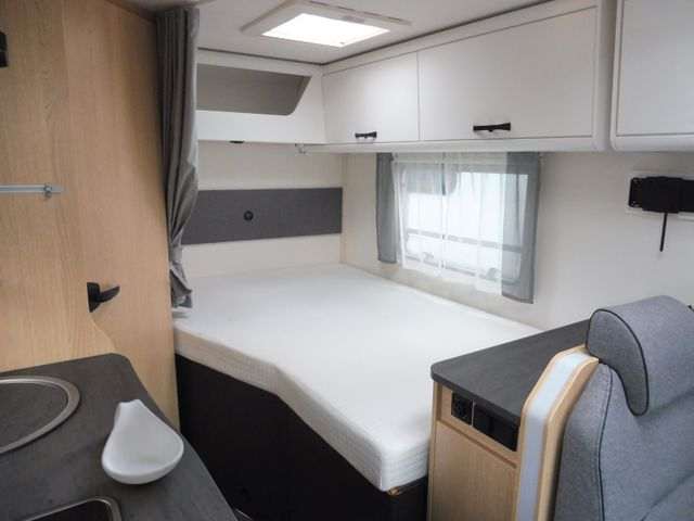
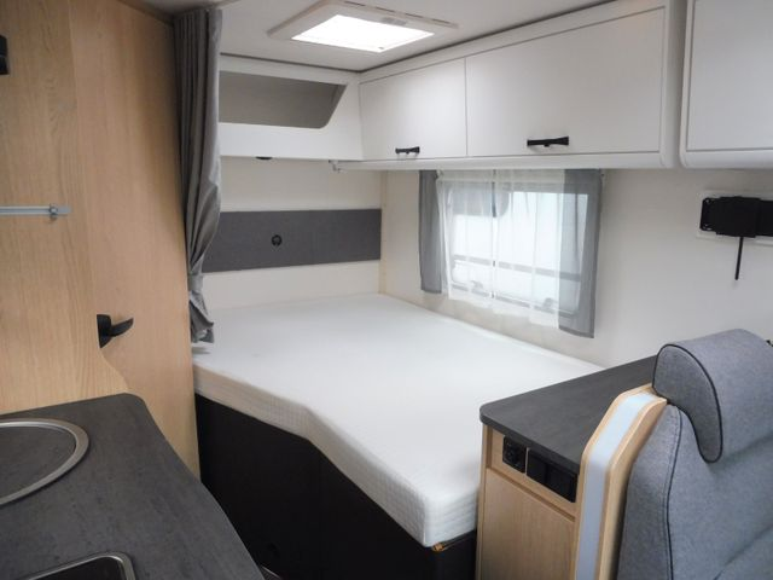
- spoon rest [101,398,184,485]
